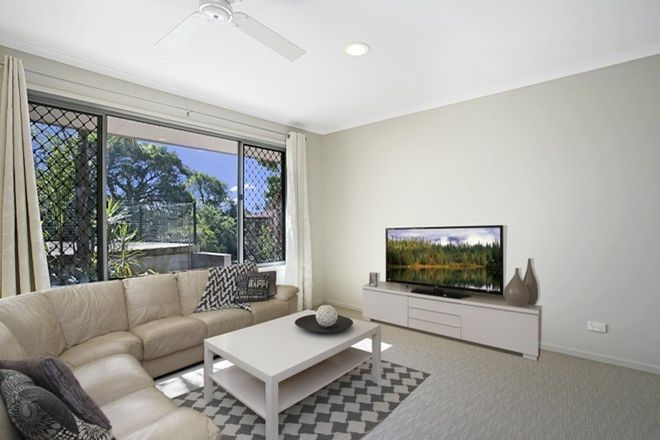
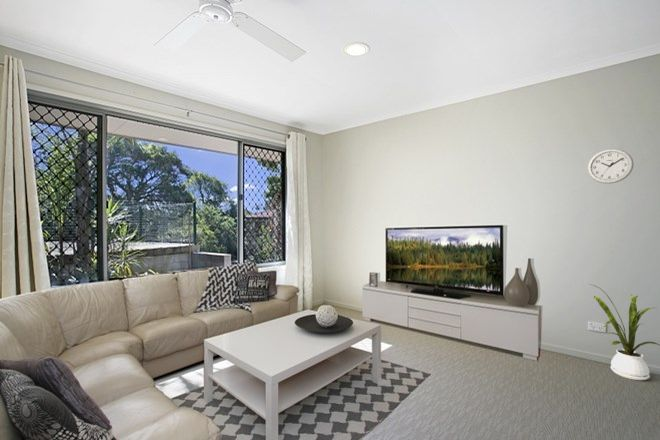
+ wall clock [586,148,635,185]
+ house plant [589,283,660,381]
